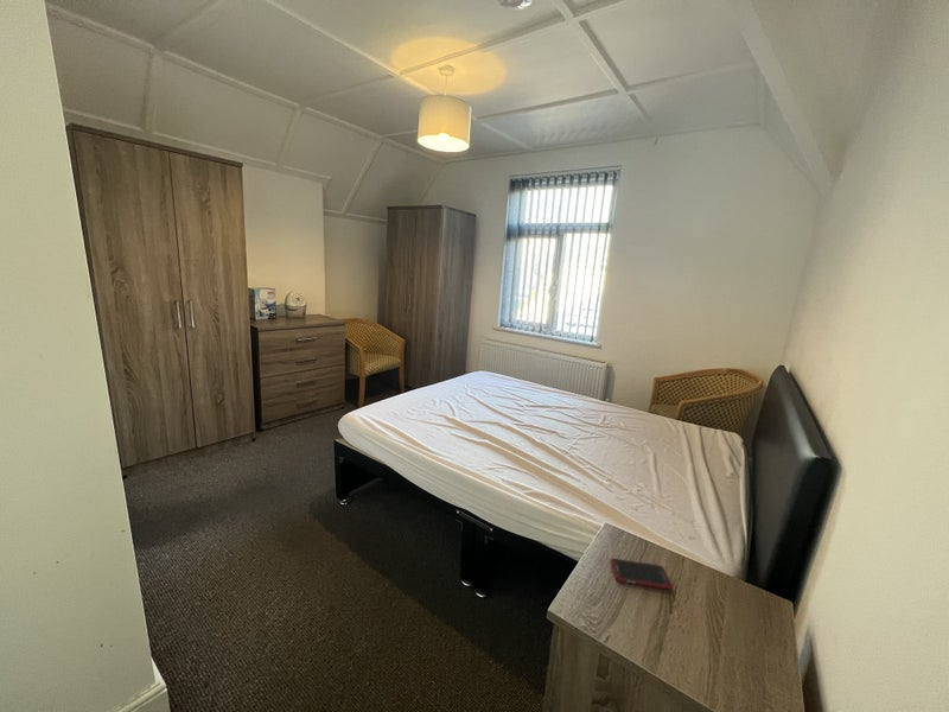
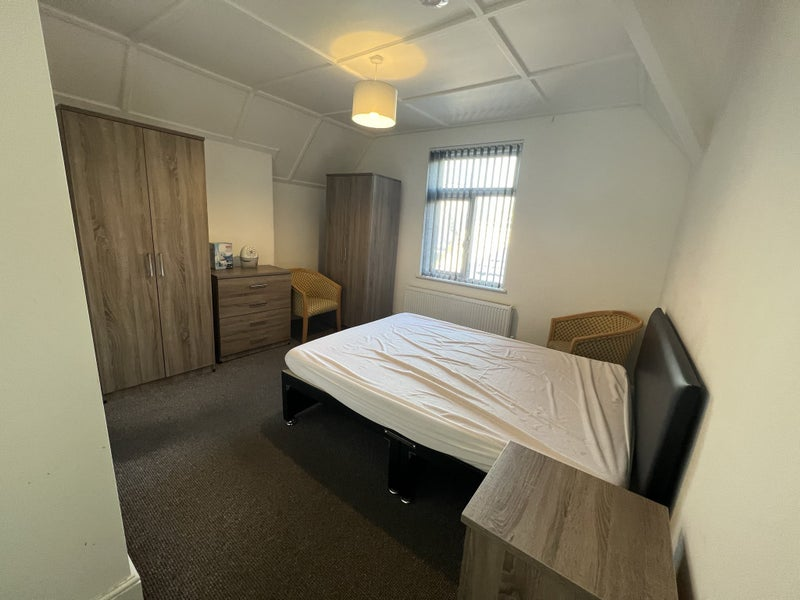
- cell phone [610,558,673,590]
